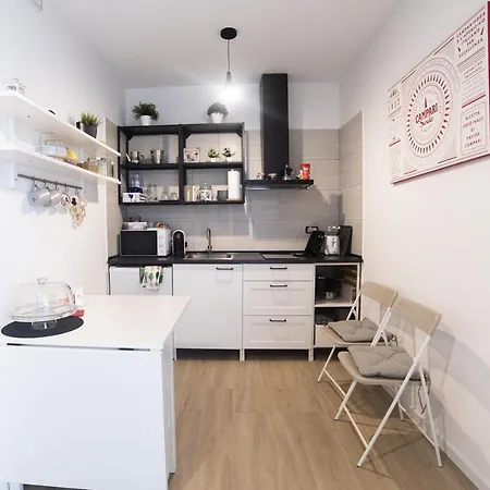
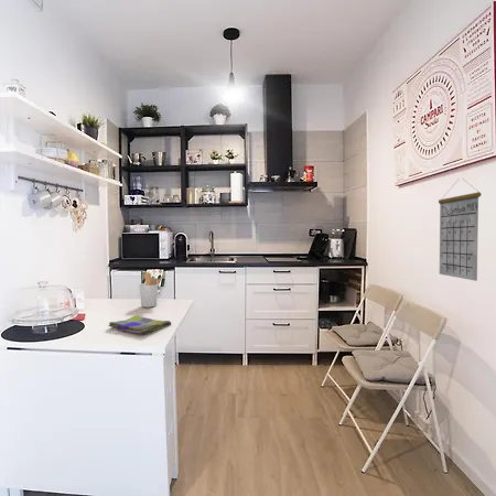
+ dish towel [108,314,172,335]
+ calendar [438,179,482,282]
+ utensil holder [139,272,166,309]
